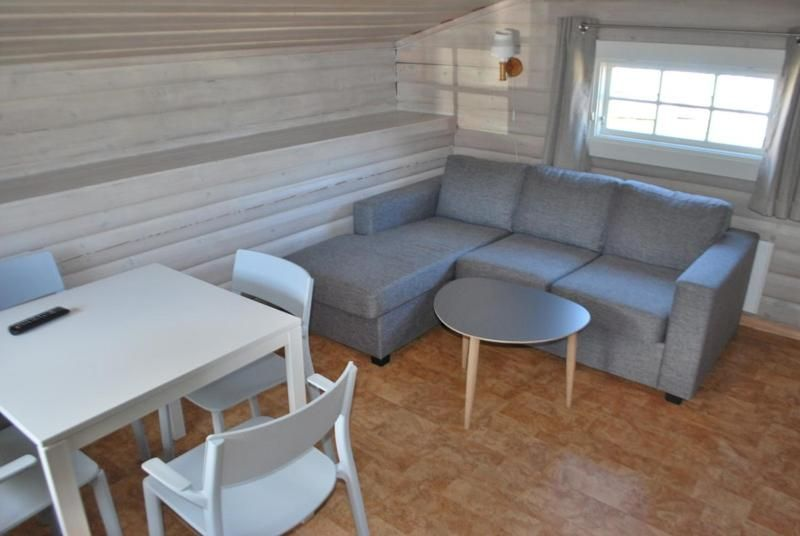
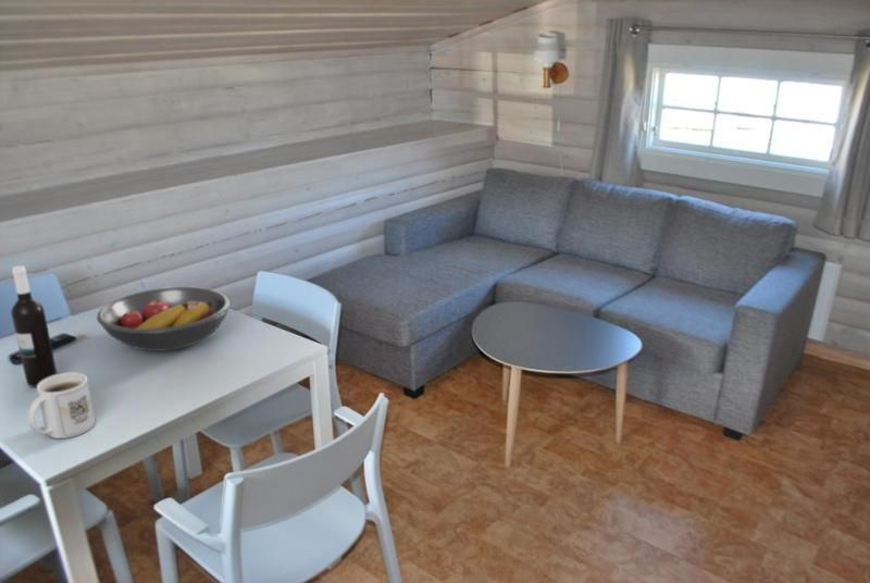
+ mug [27,371,97,439]
+ fruit bowl [96,286,233,352]
+ wine bottle [10,264,59,388]
